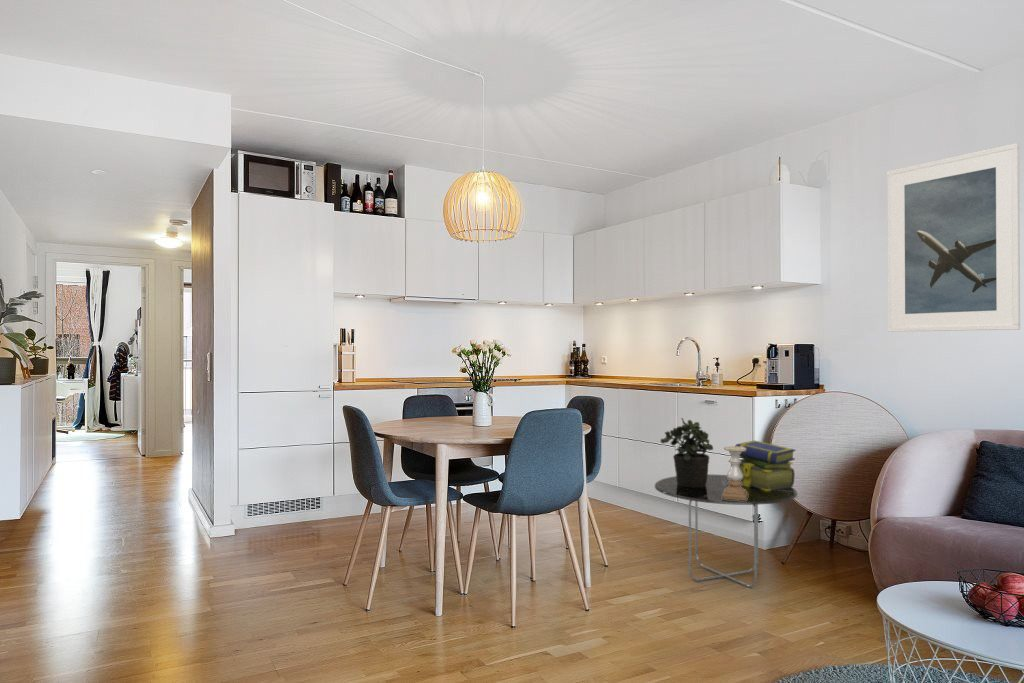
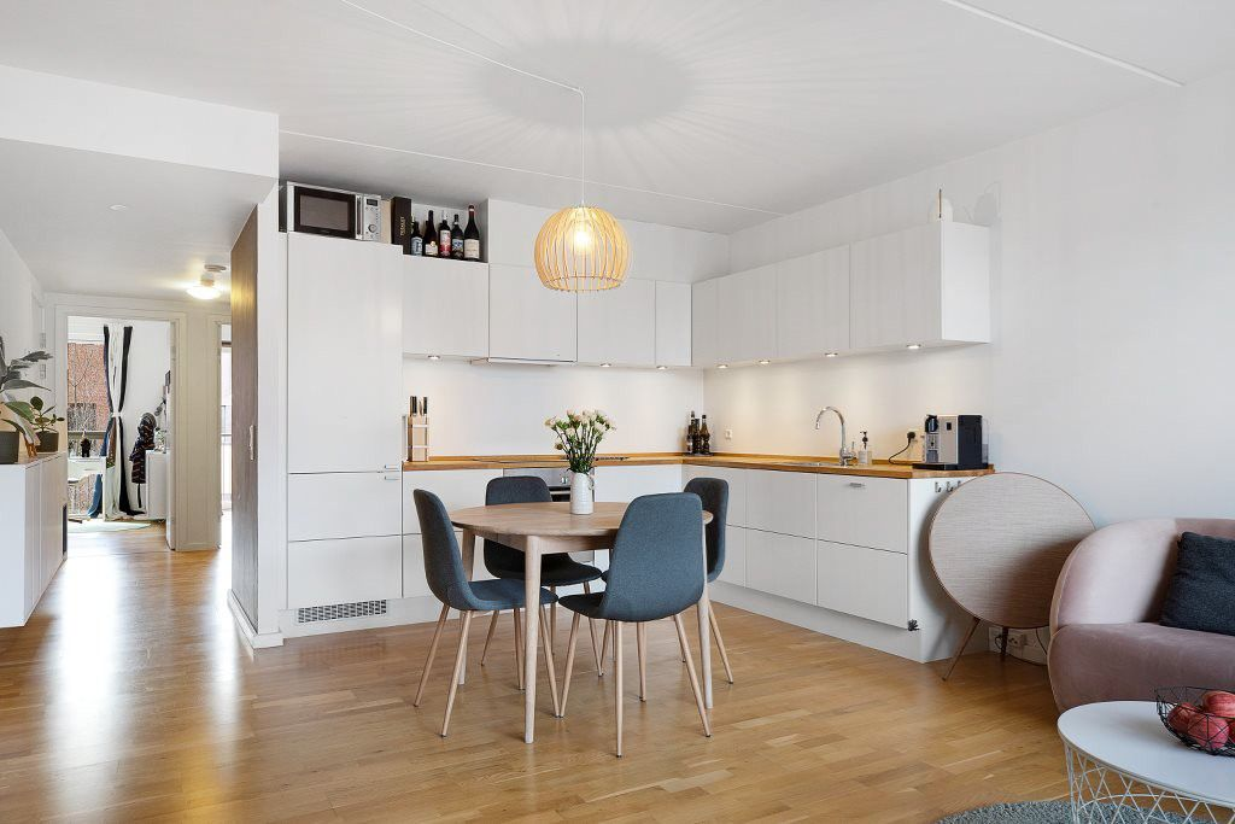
- candle holder [722,445,748,501]
- stack of books [729,439,797,491]
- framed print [886,142,1021,333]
- side table [654,473,799,588]
- potted plant [660,417,714,487]
